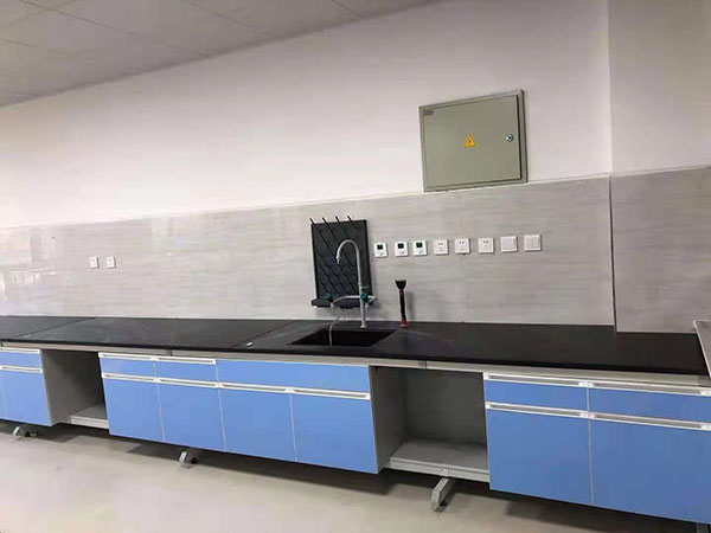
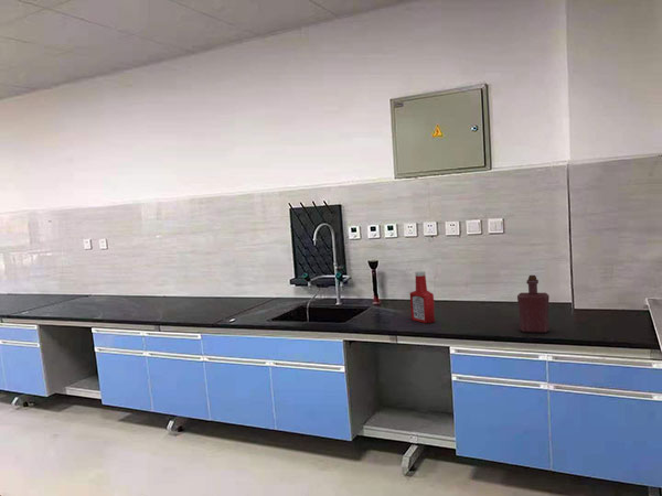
+ bottle [516,274,551,334]
+ soap bottle [409,270,436,324]
